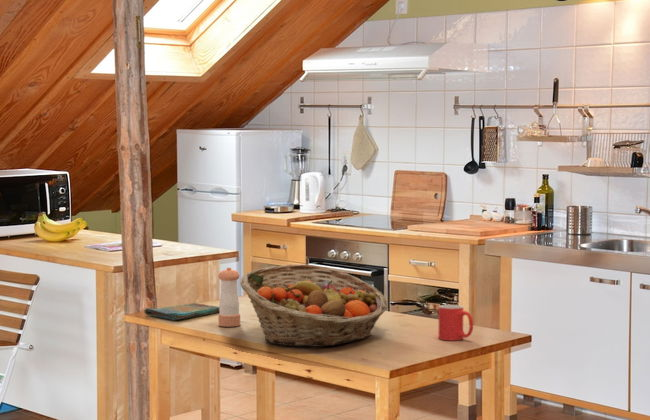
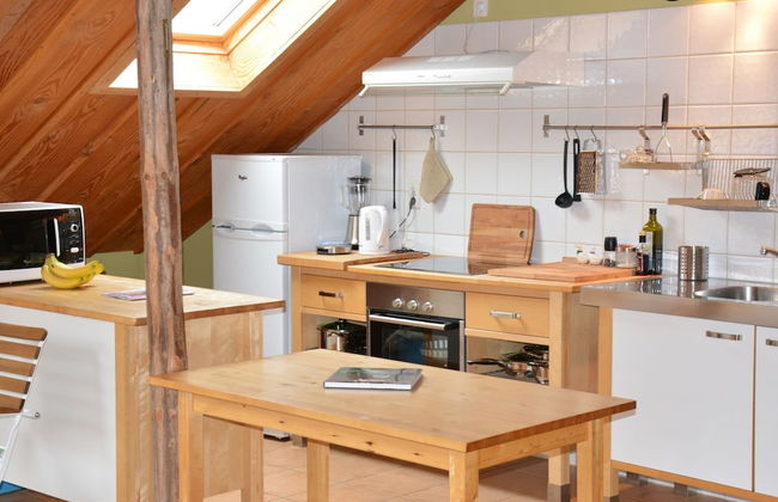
- dish towel [143,302,220,321]
- pepper shaker [217,267,241,328]
- mug [438,304,474,341]
- fruit basket [239,263,388,348]
